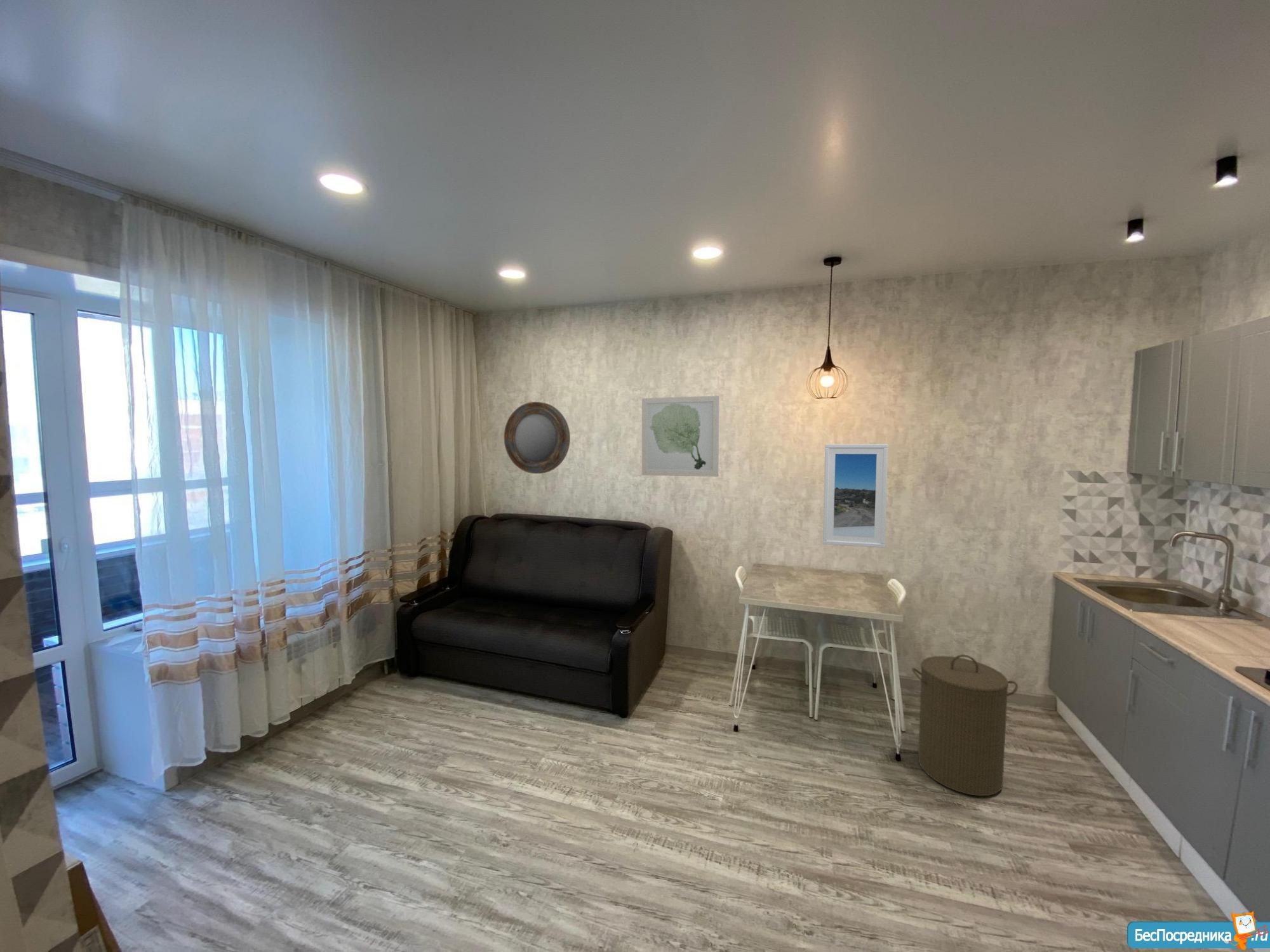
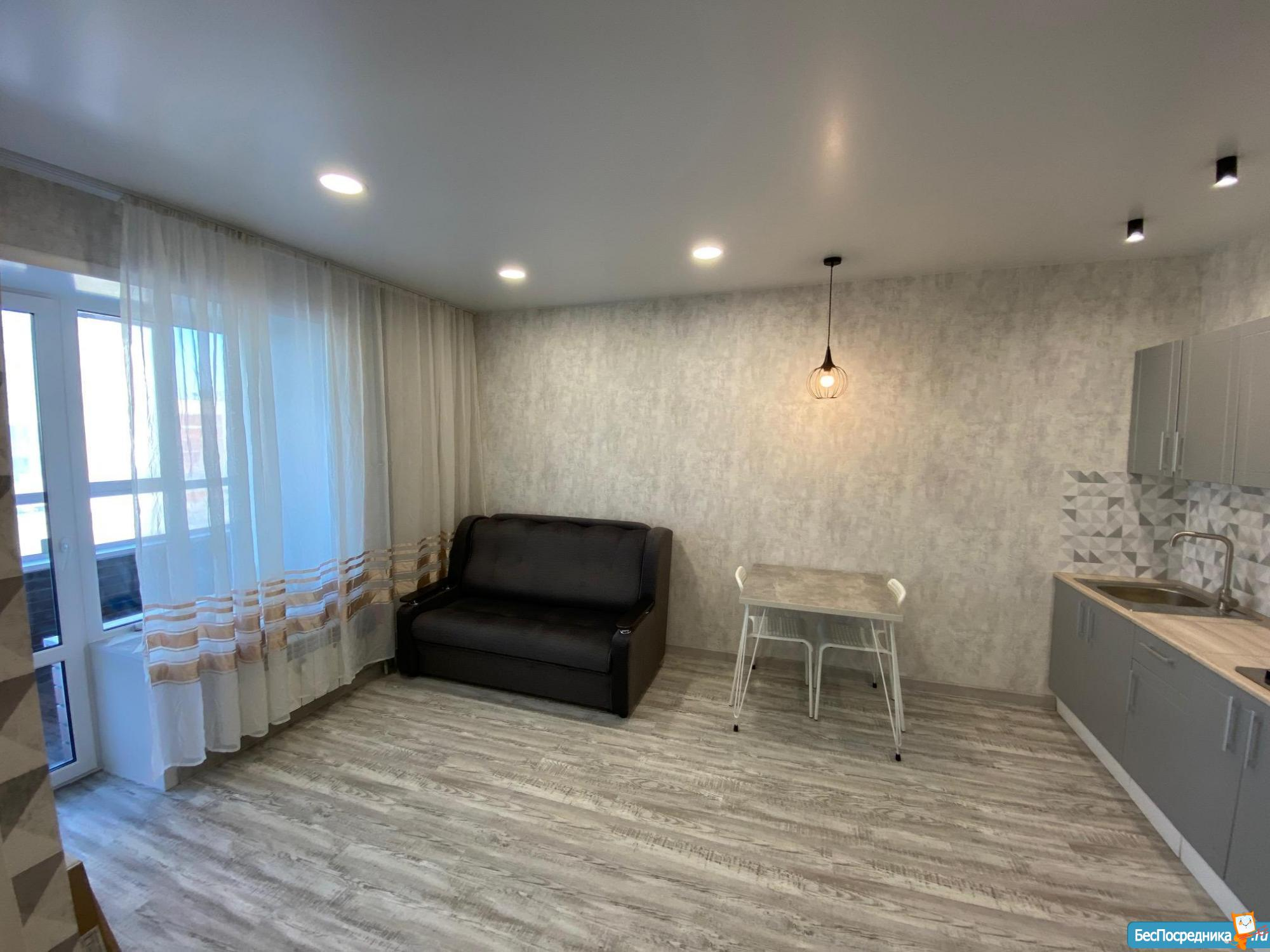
- home mirror [504,401,571,474]
- laundry hamper [911,654,1019,797]
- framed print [822,444,888,548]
- wall art [641,395,720,477]
